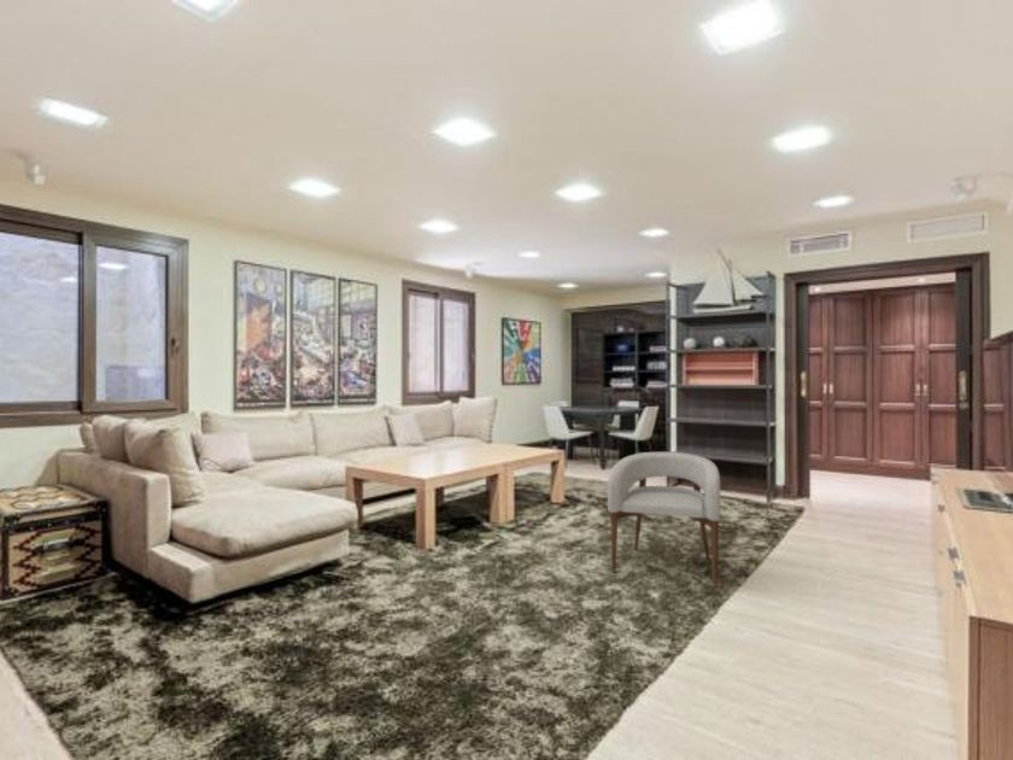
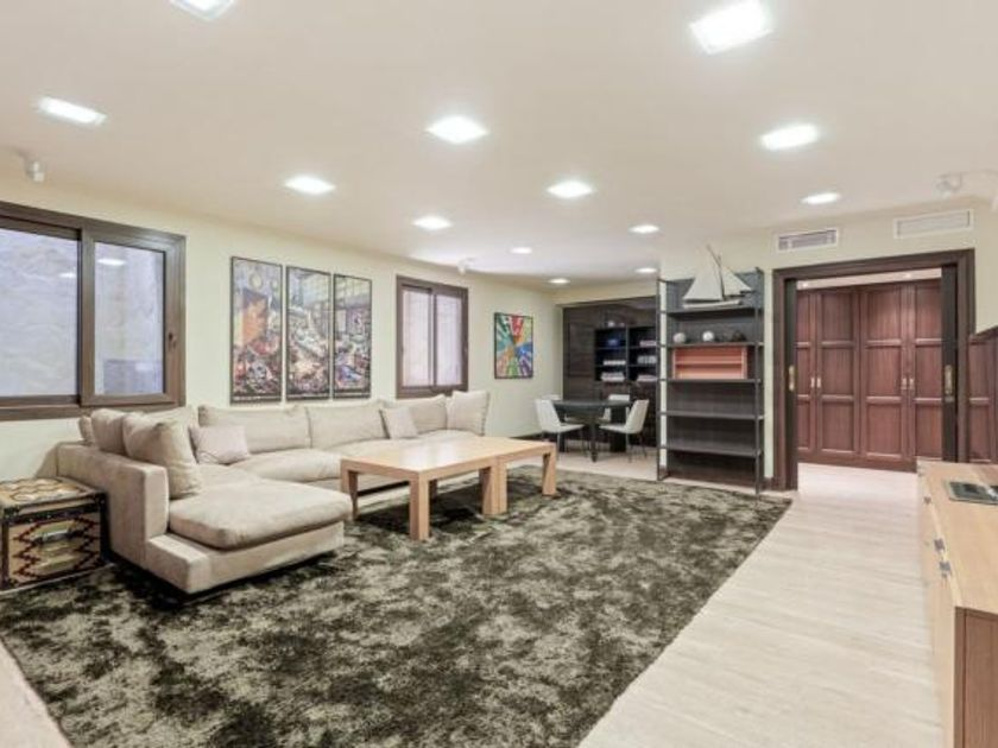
- armchair [607,451,721,586]
